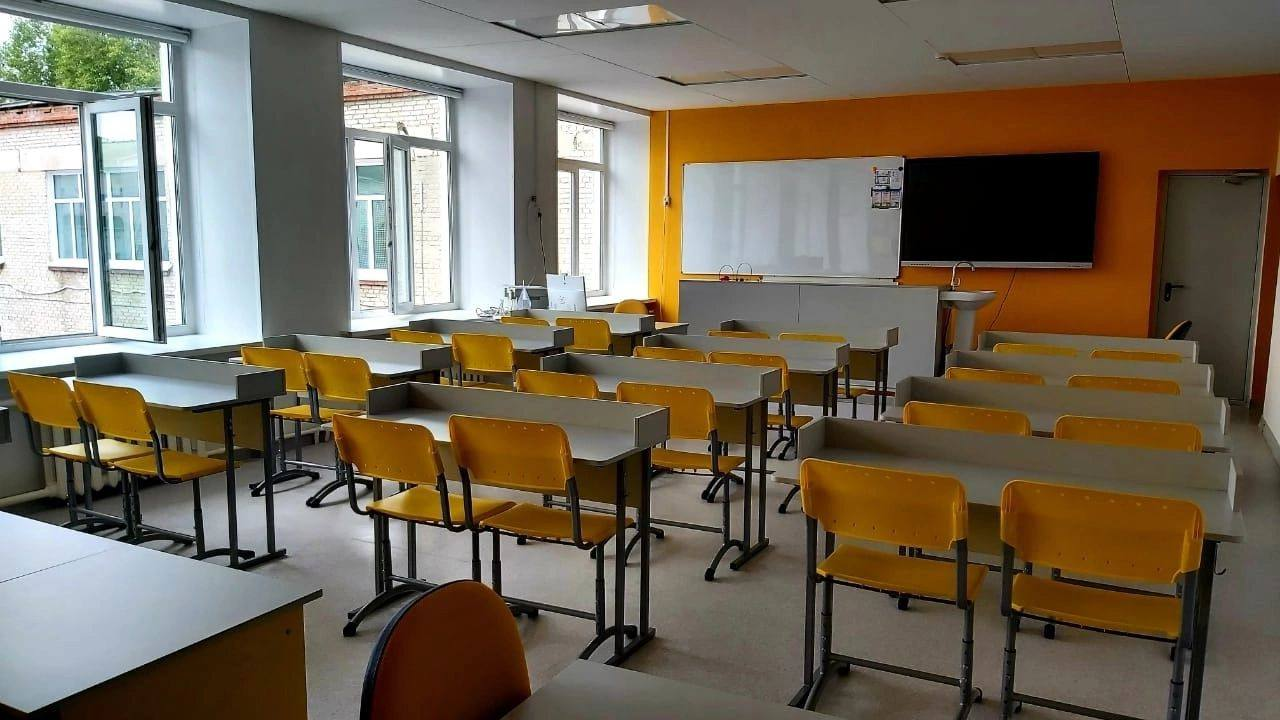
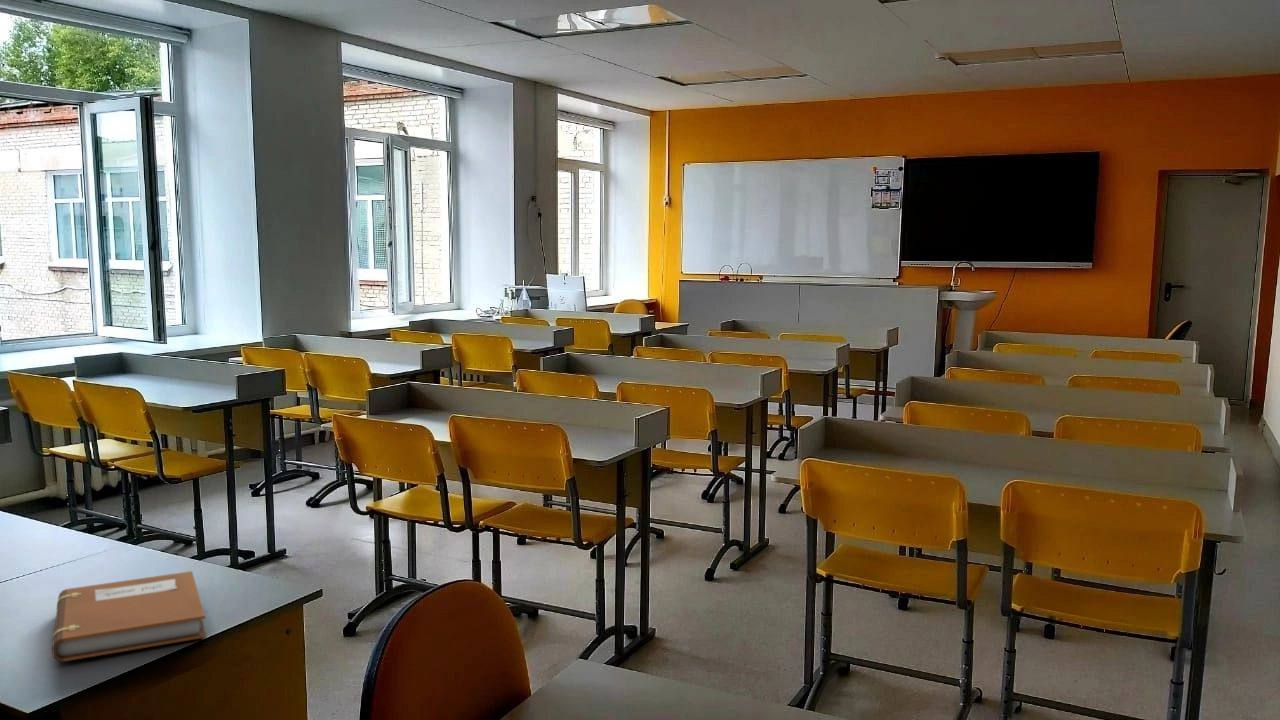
+ notebook [51,570,207,662]
